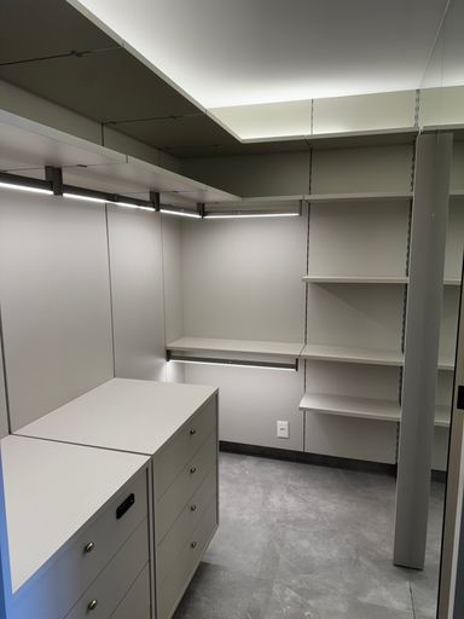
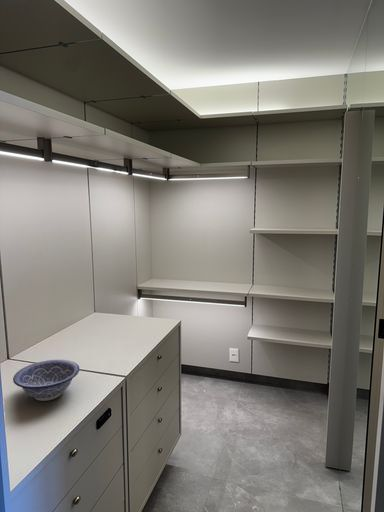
+ decorative bowl [12,359,80,402]
